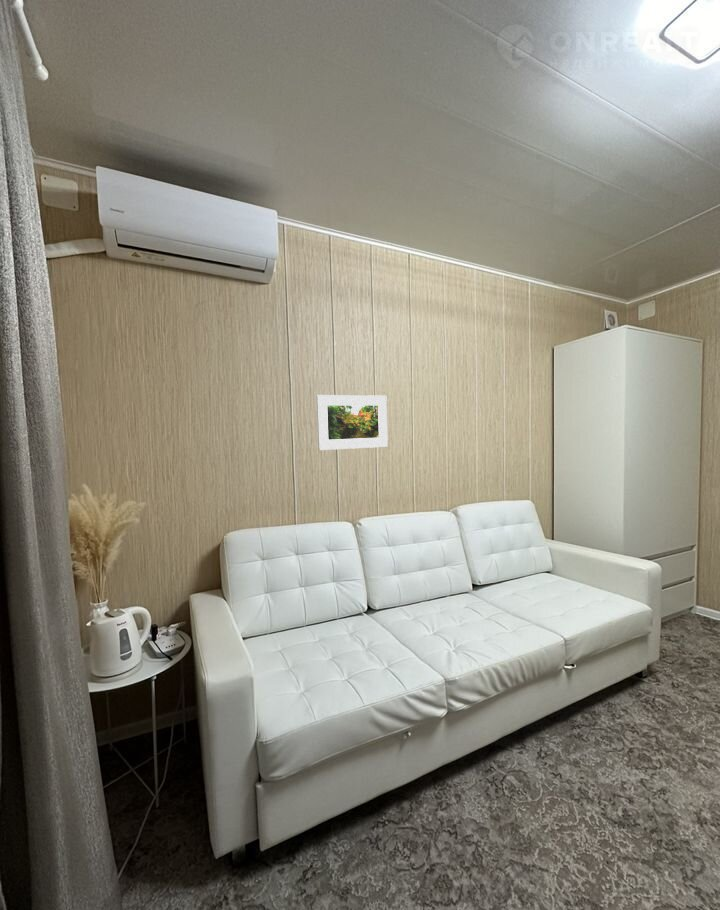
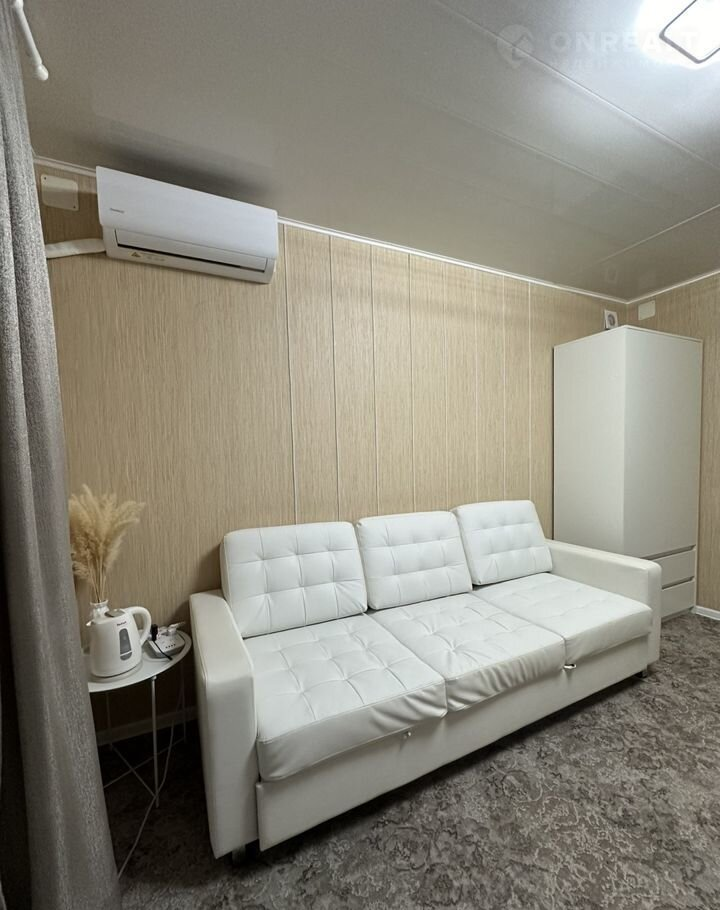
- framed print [315,394,389,451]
